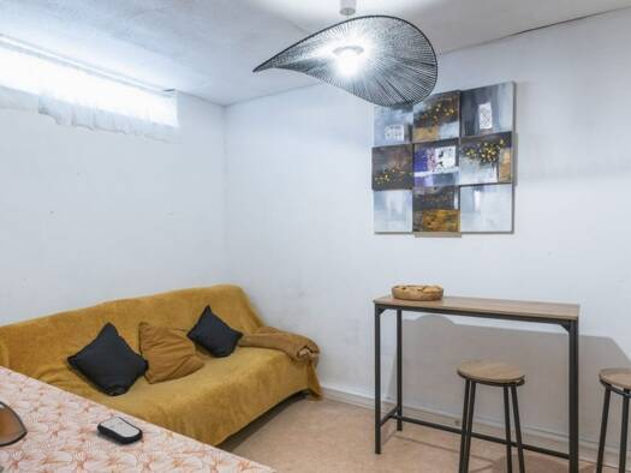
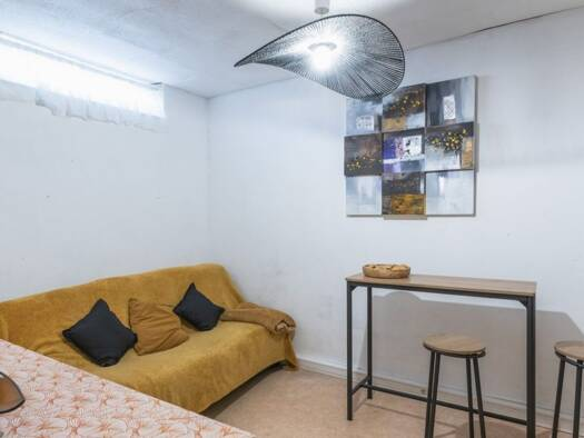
- remote control [96,415,144,445]
